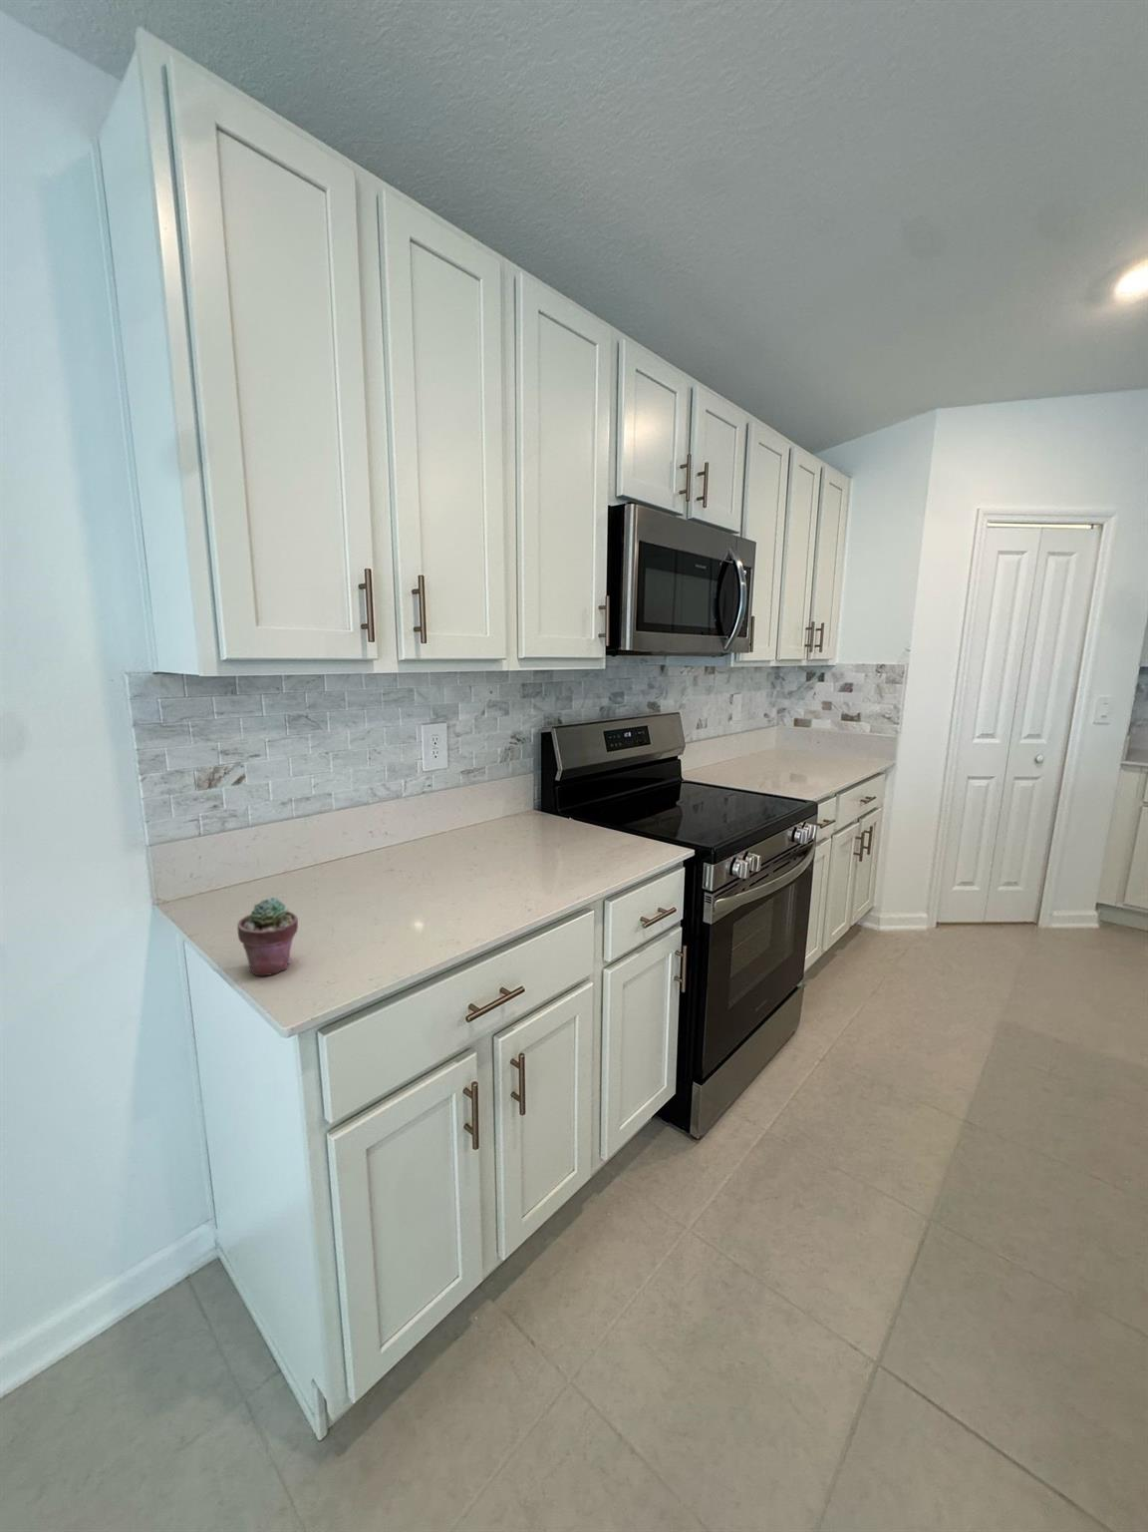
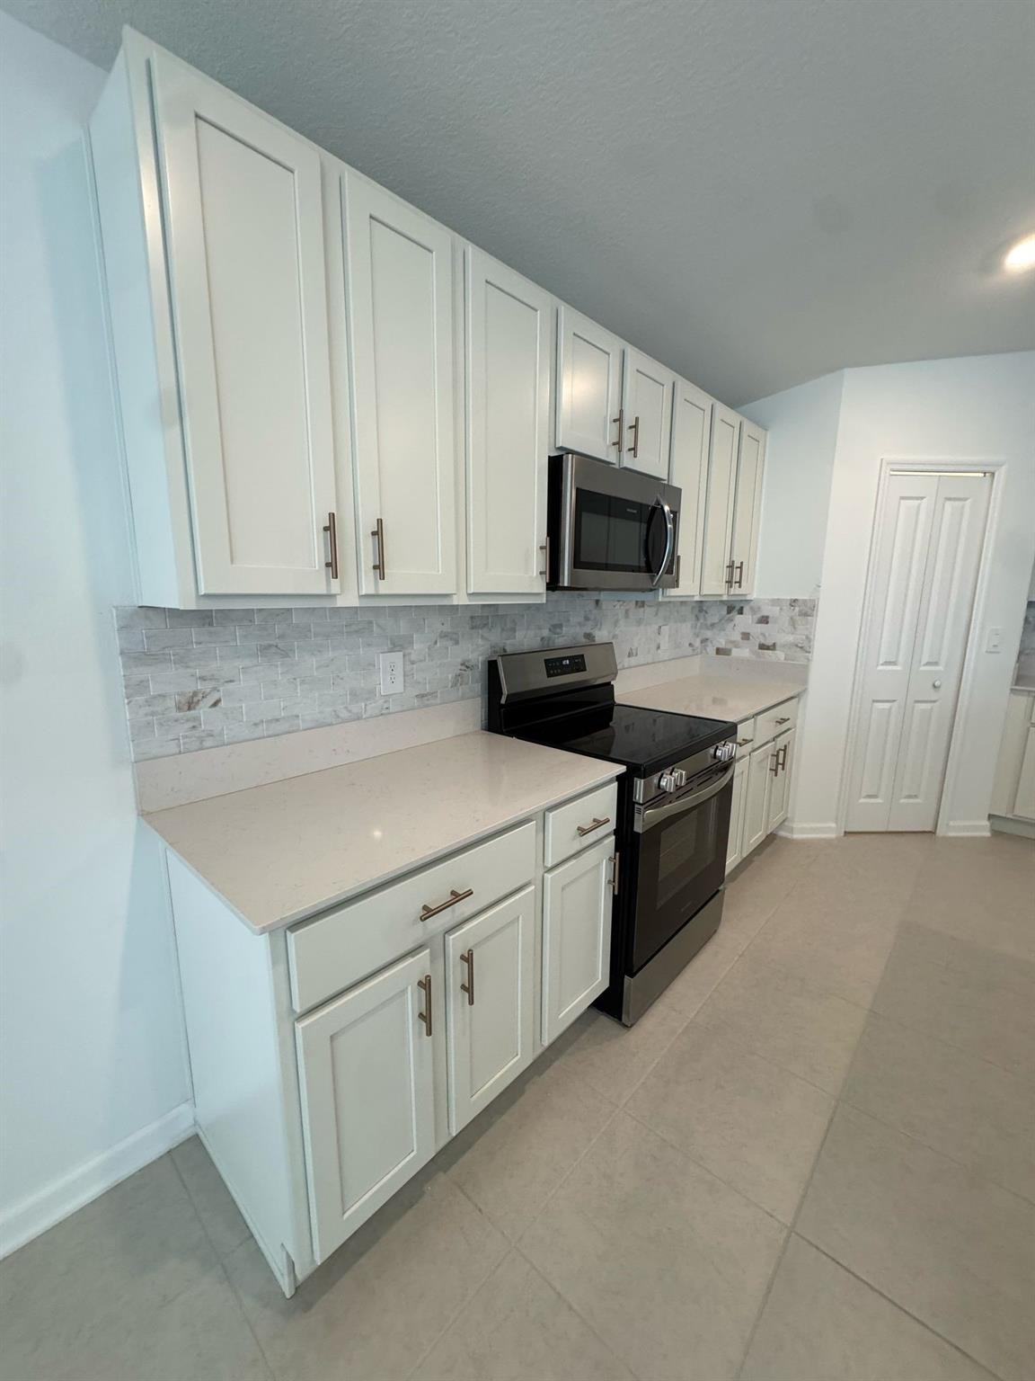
- potted succulent [236,896,299,977]
